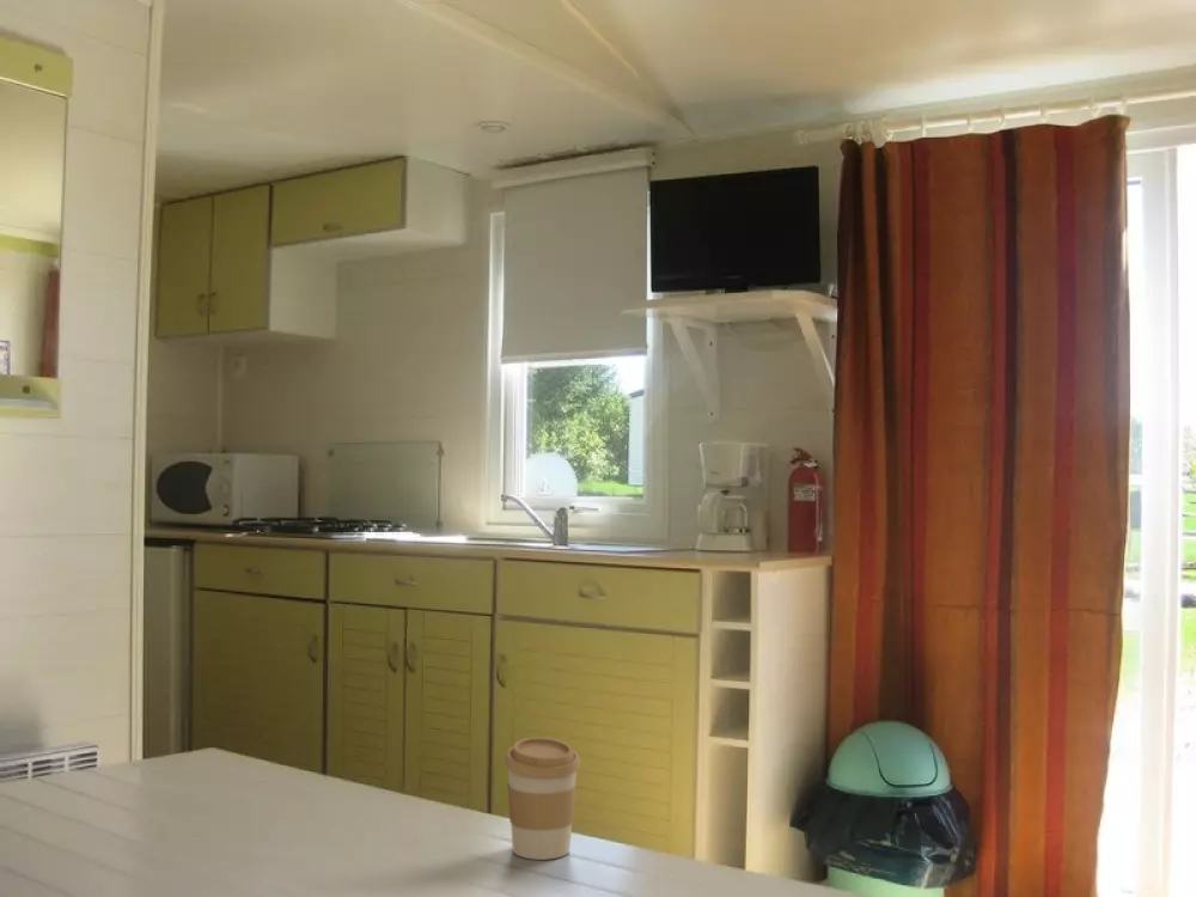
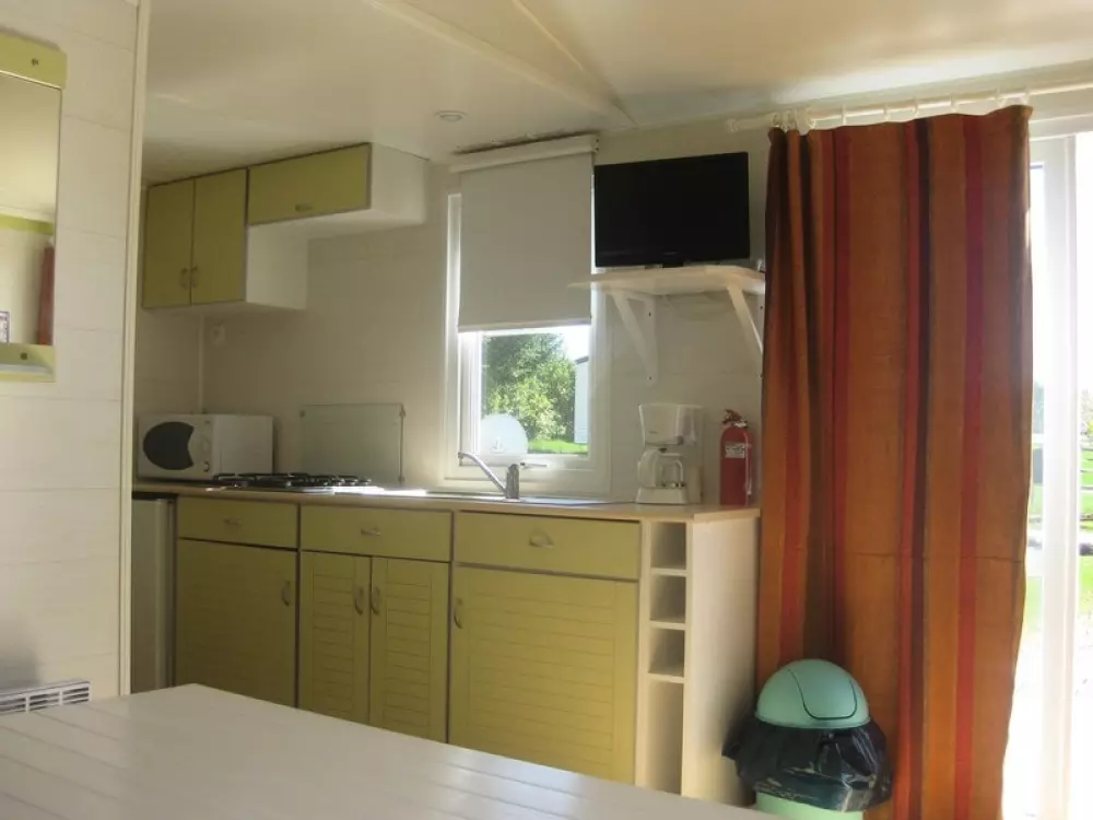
- coffee cup [504,737,581,861]
